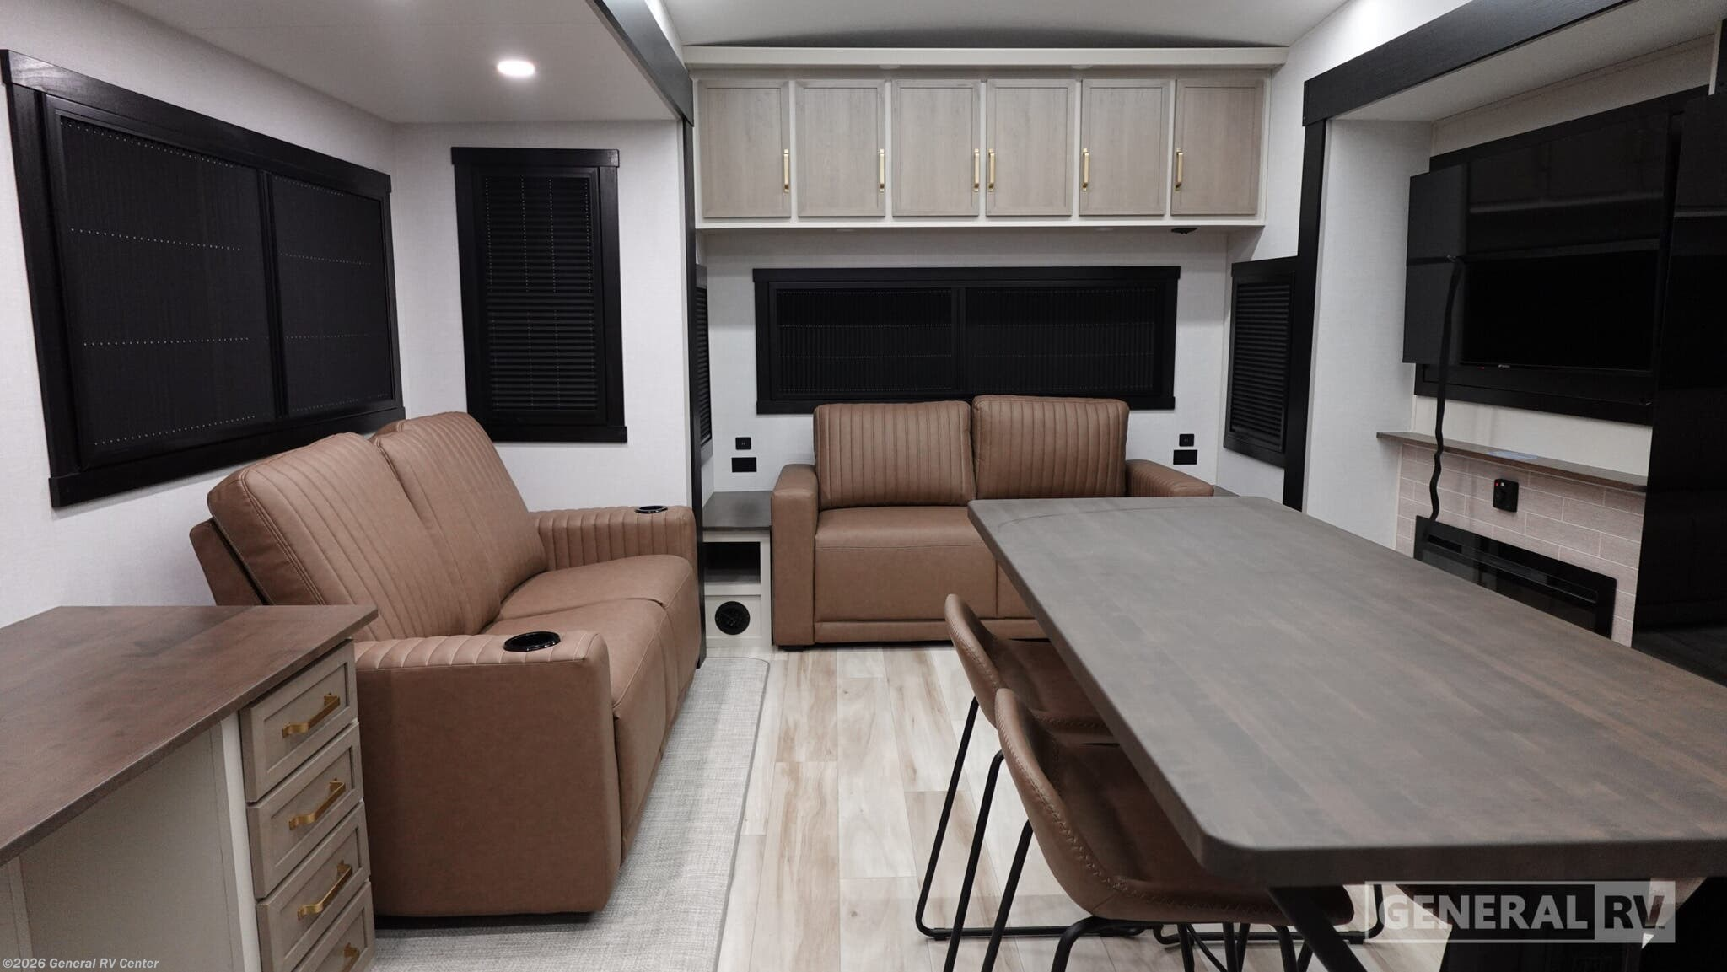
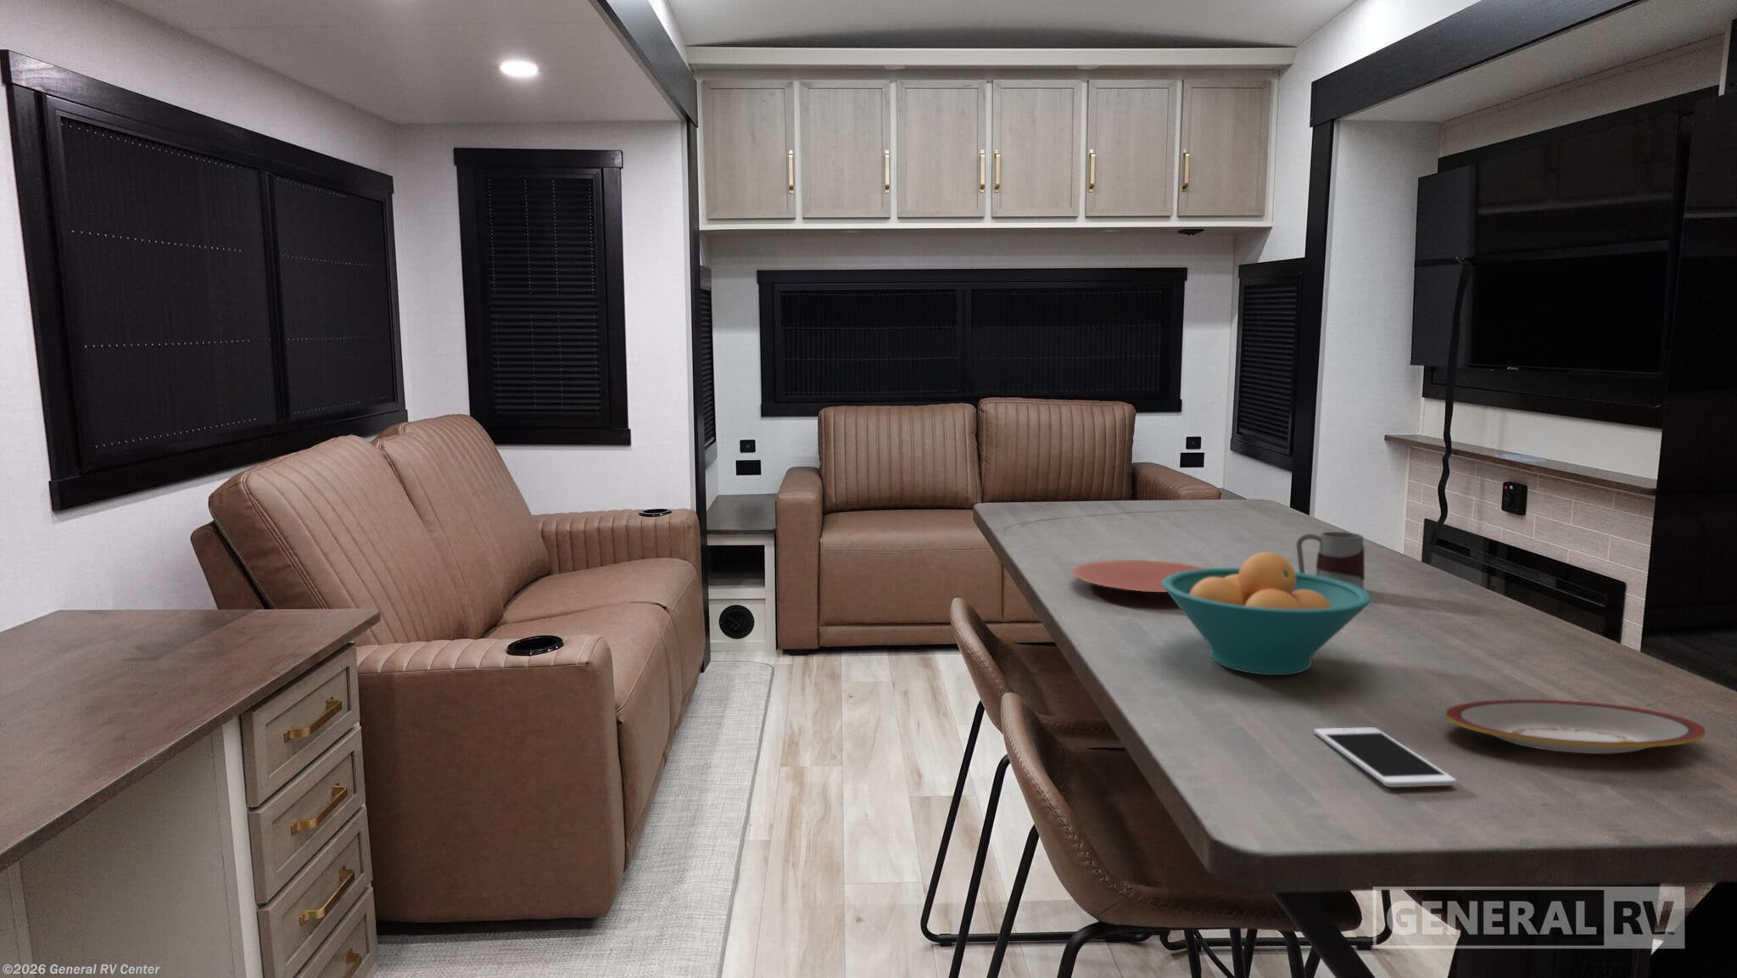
+ plate [1445,699,1706,755]
+ mug [1296,531,1366,590]
+ fruit bowl [1162,551,1372,676]
+ plate [1071,559,1206,593]
+ cell phone [1313,726,1457,788]
